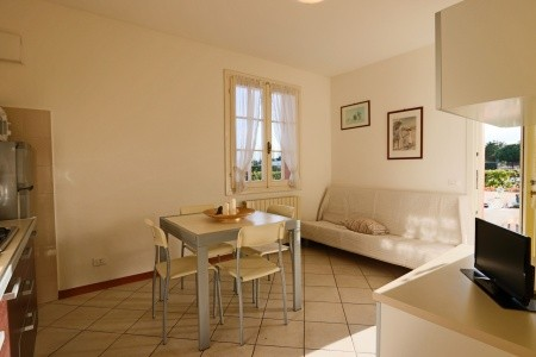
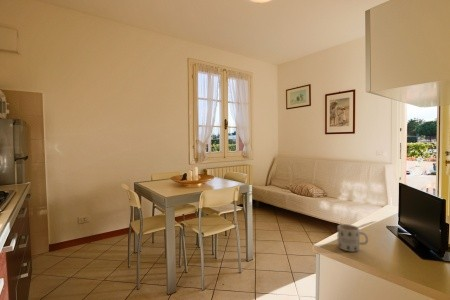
+ mug [337,223,369,253]
